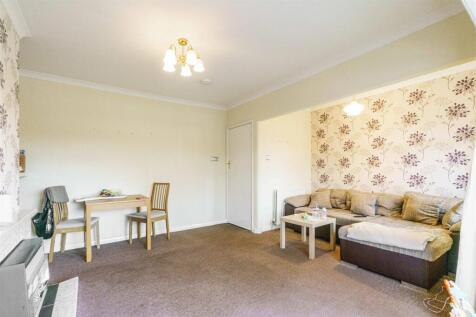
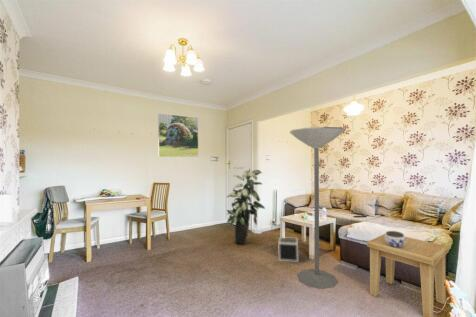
+ floor lamp [289,126,346,290]
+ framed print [157,113,199,158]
+ jar [385,230,406,248]
+ speaker [277,236,299,263]
+ indoor plant [226,166,266,245]
+ side table [366,233,450,317]
